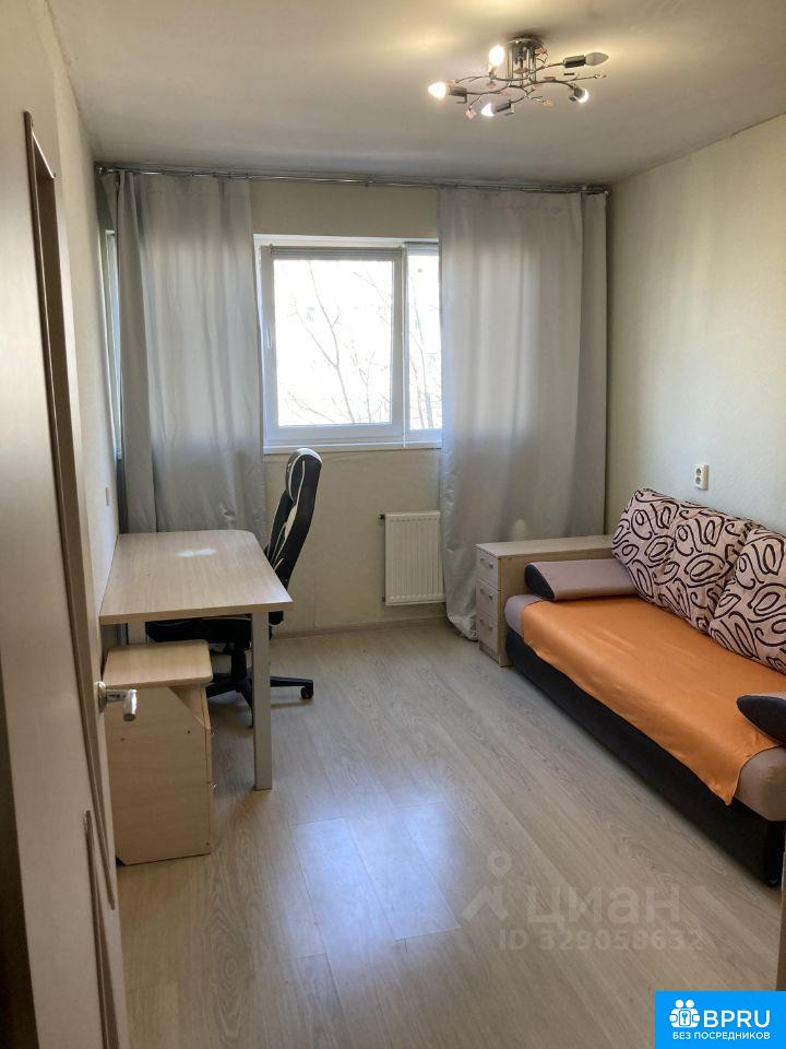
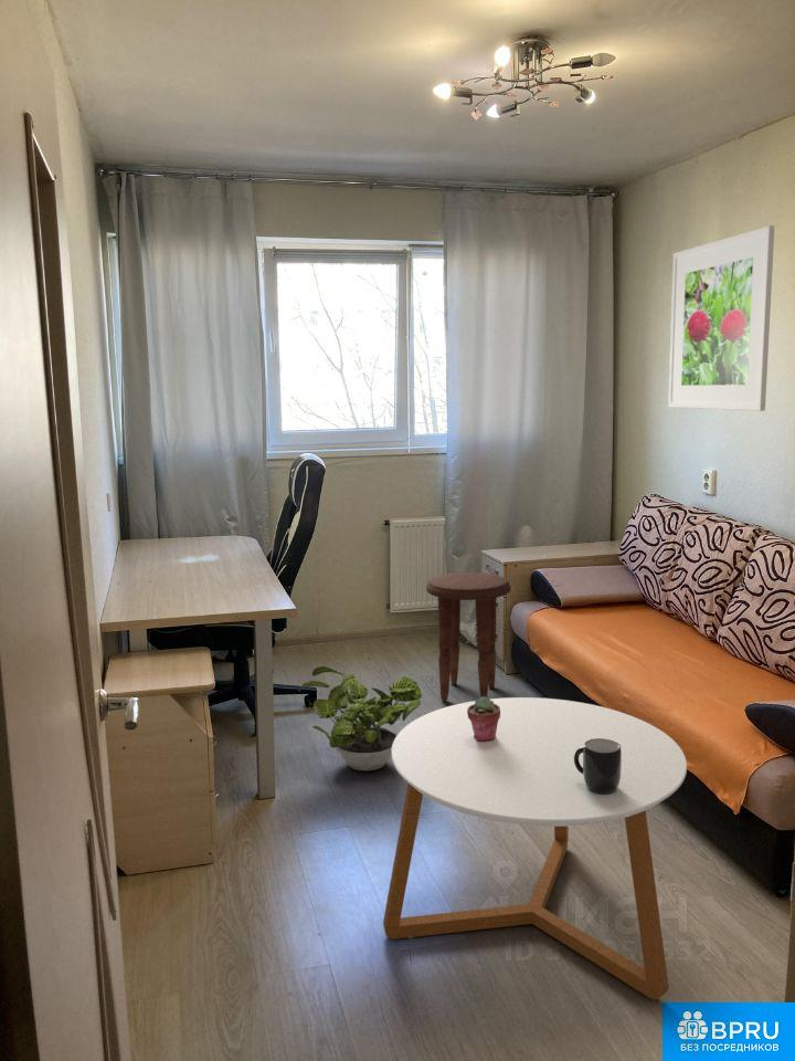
+ side table [425,571,512,702]
+ coffee table [382,696,688,1001]
+ potted succulent [467,696,500,742]
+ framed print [667,224,775,412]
+ mug [574,738,622,795]
+ potted plant [297,665,423,771]
